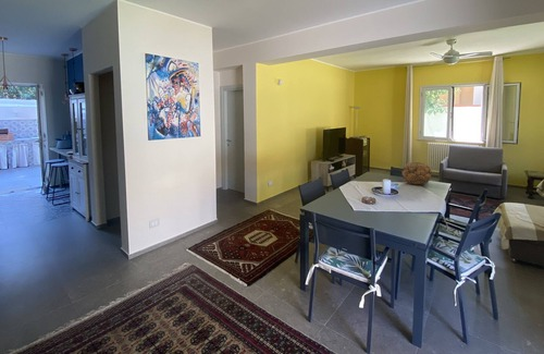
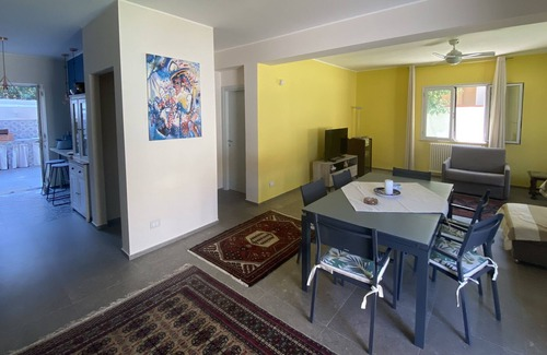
- decorative bowl [401,162,433,186]
